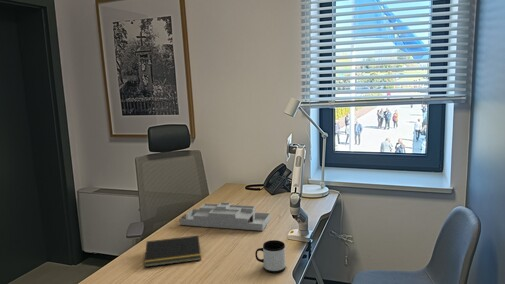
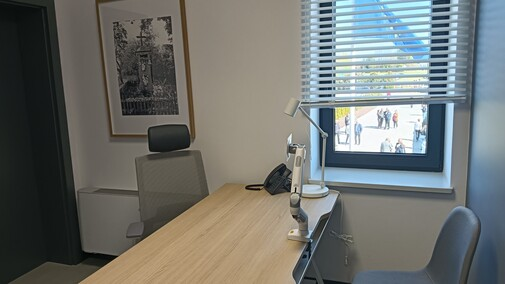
- mug [254,239,286,274]
- desk organizer [179,201,271,232]
- notepad [143,235,202,268]
